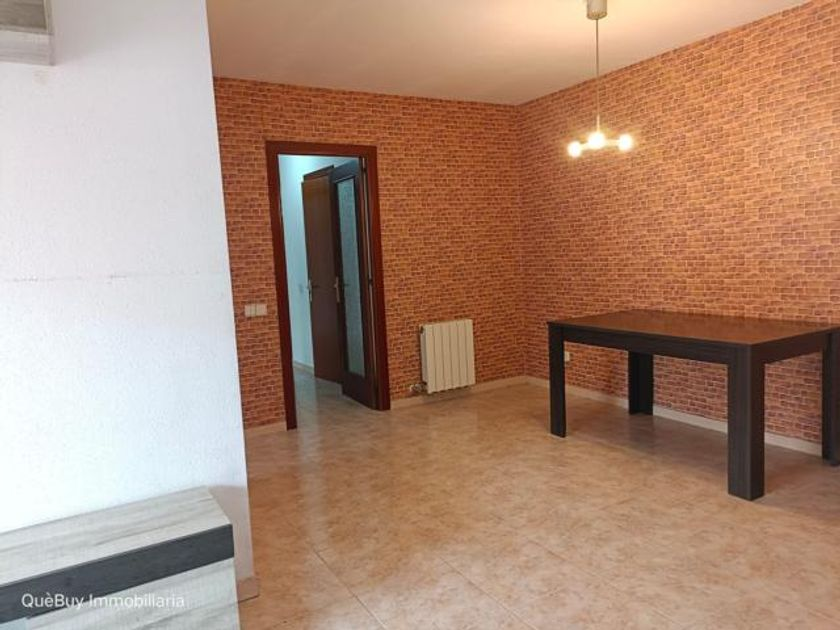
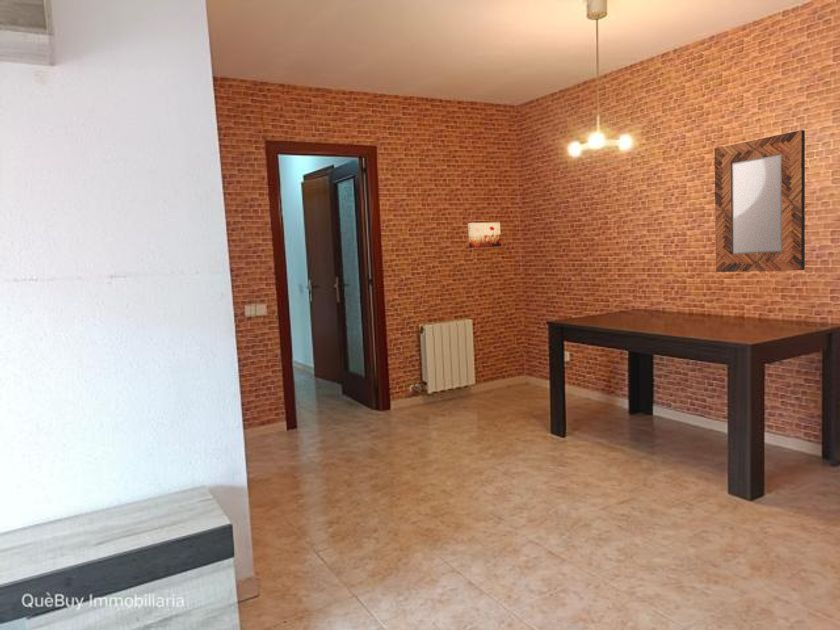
+ wall art [467,221,502,249]
+ home mirror [714,129,806,273]
